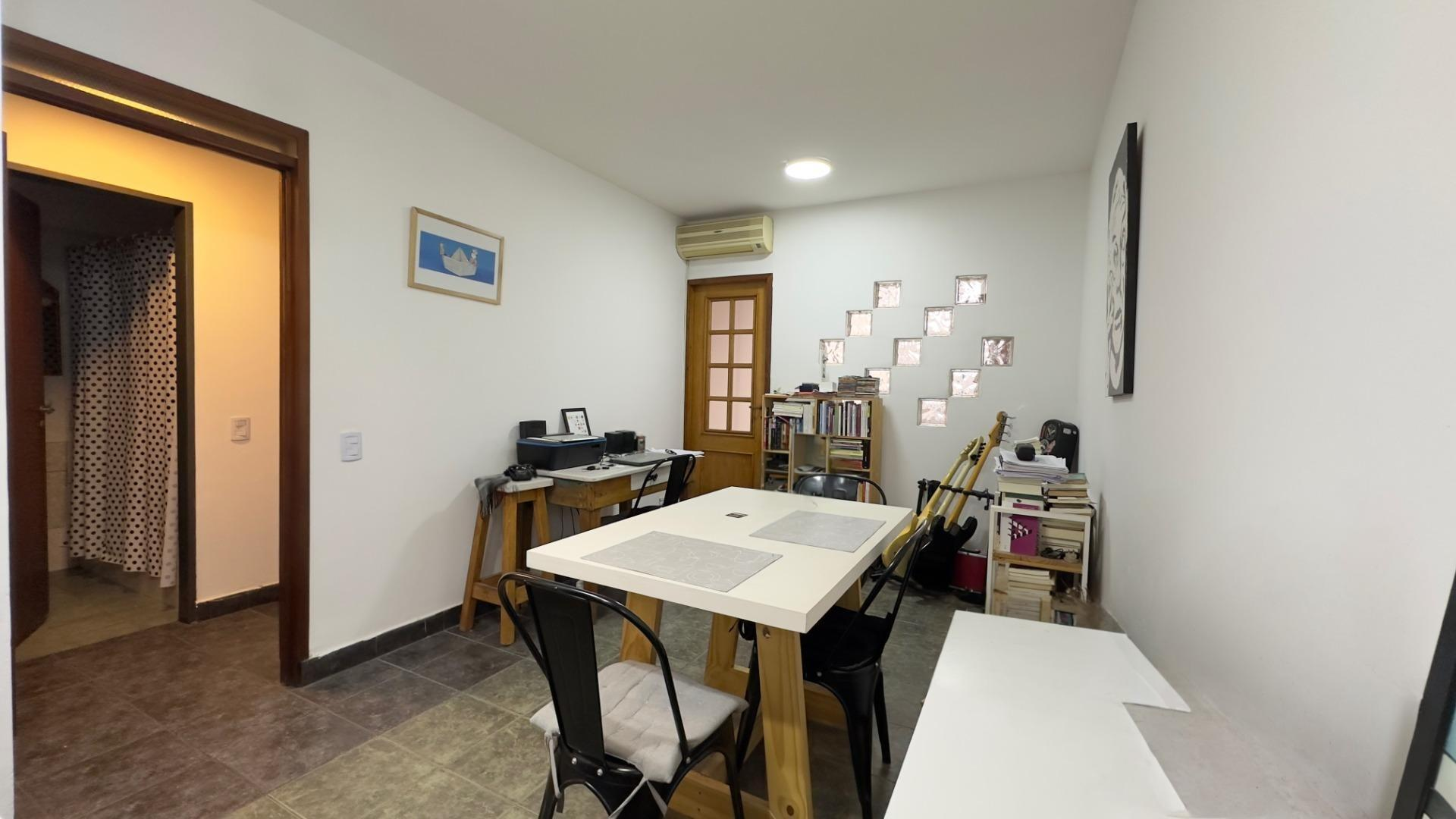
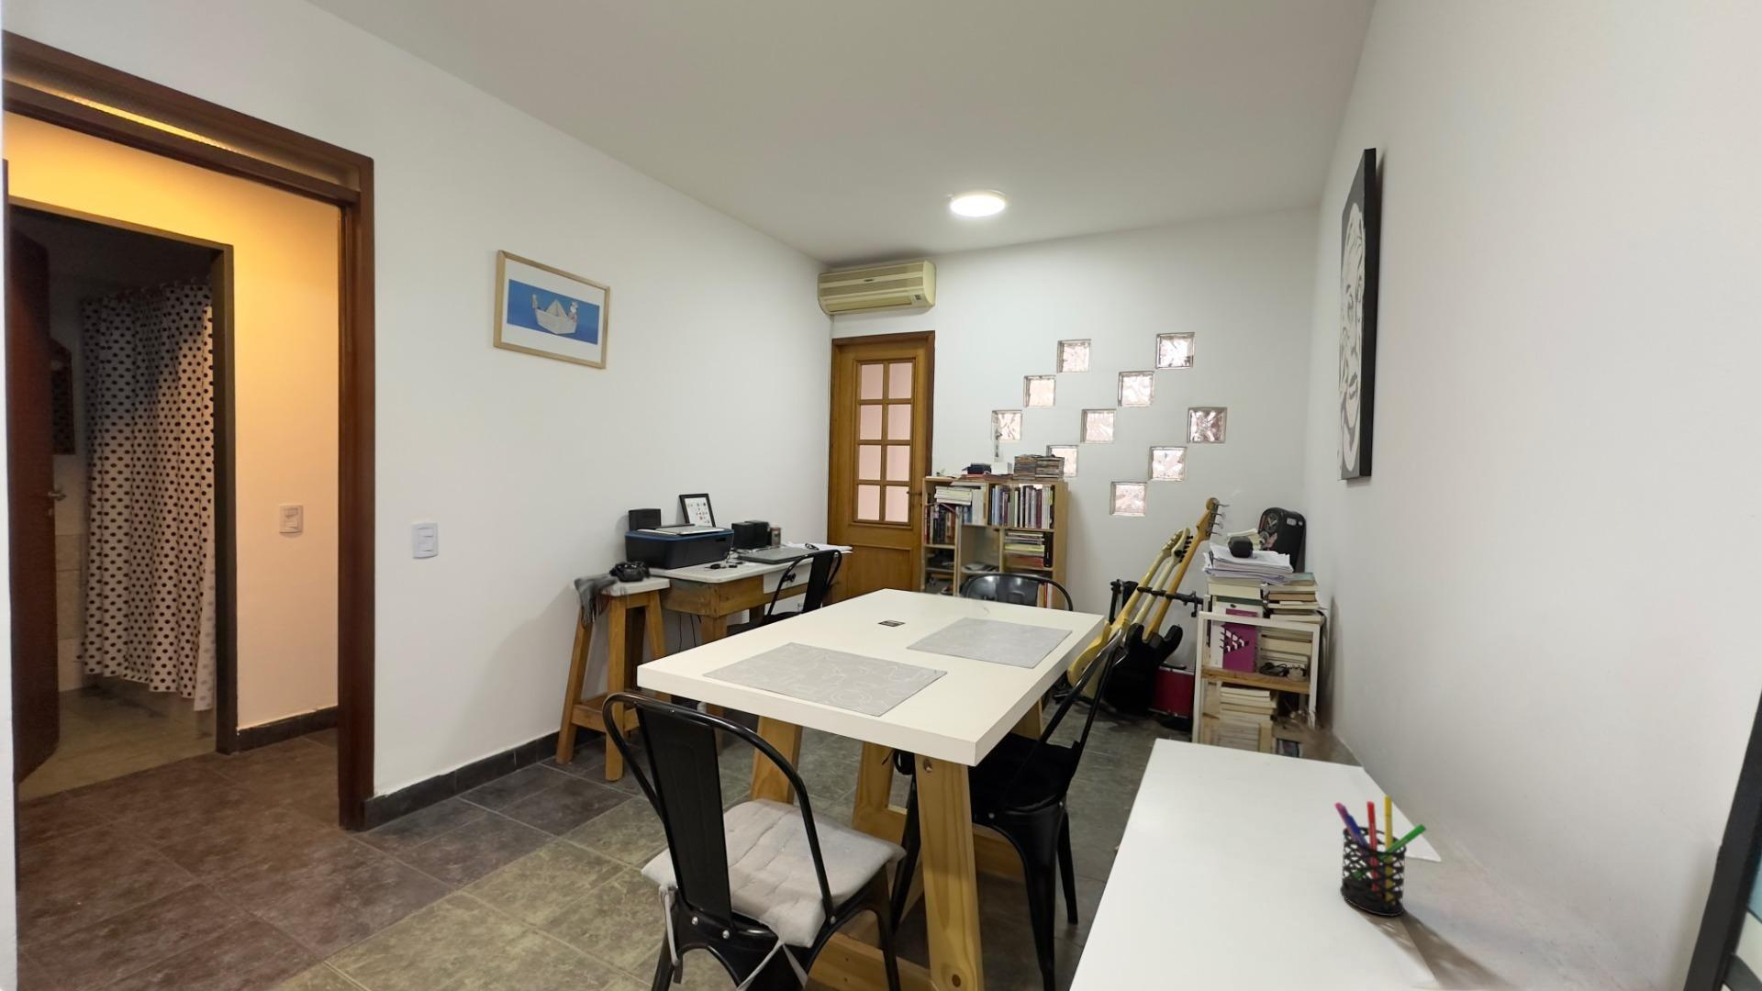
+ pen holder [1334,795,1427,917]
